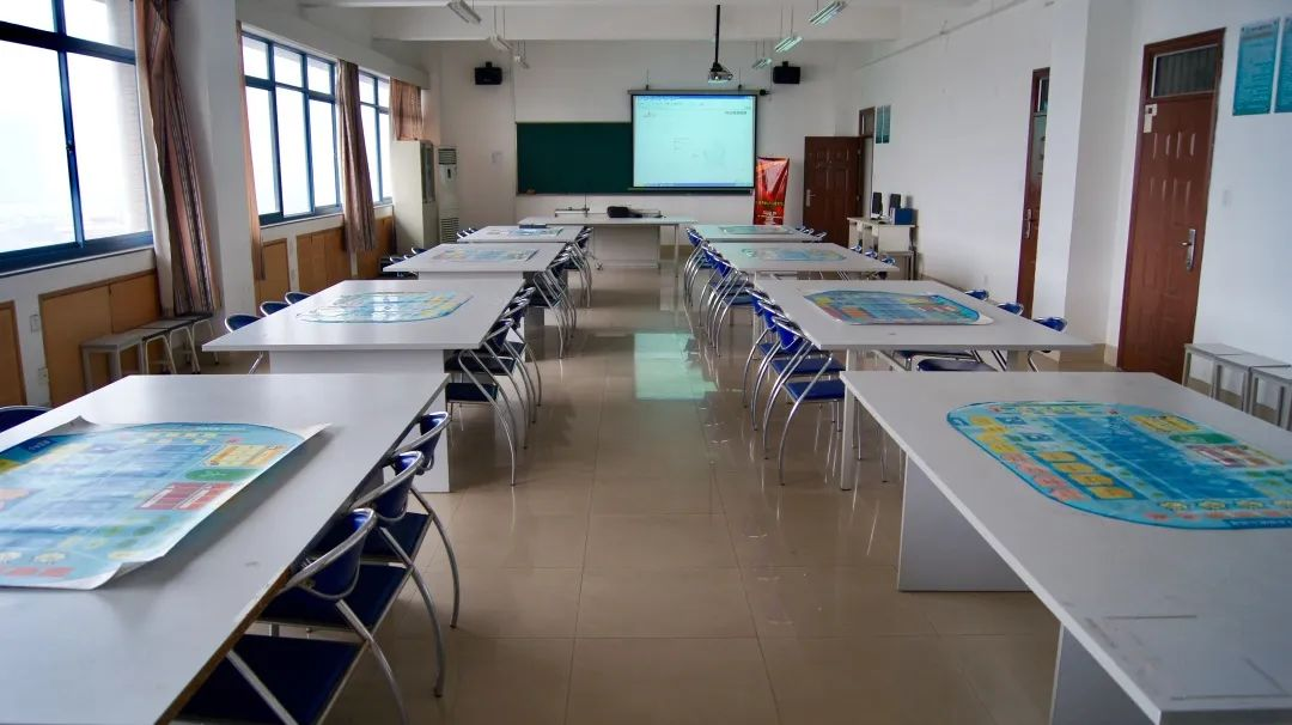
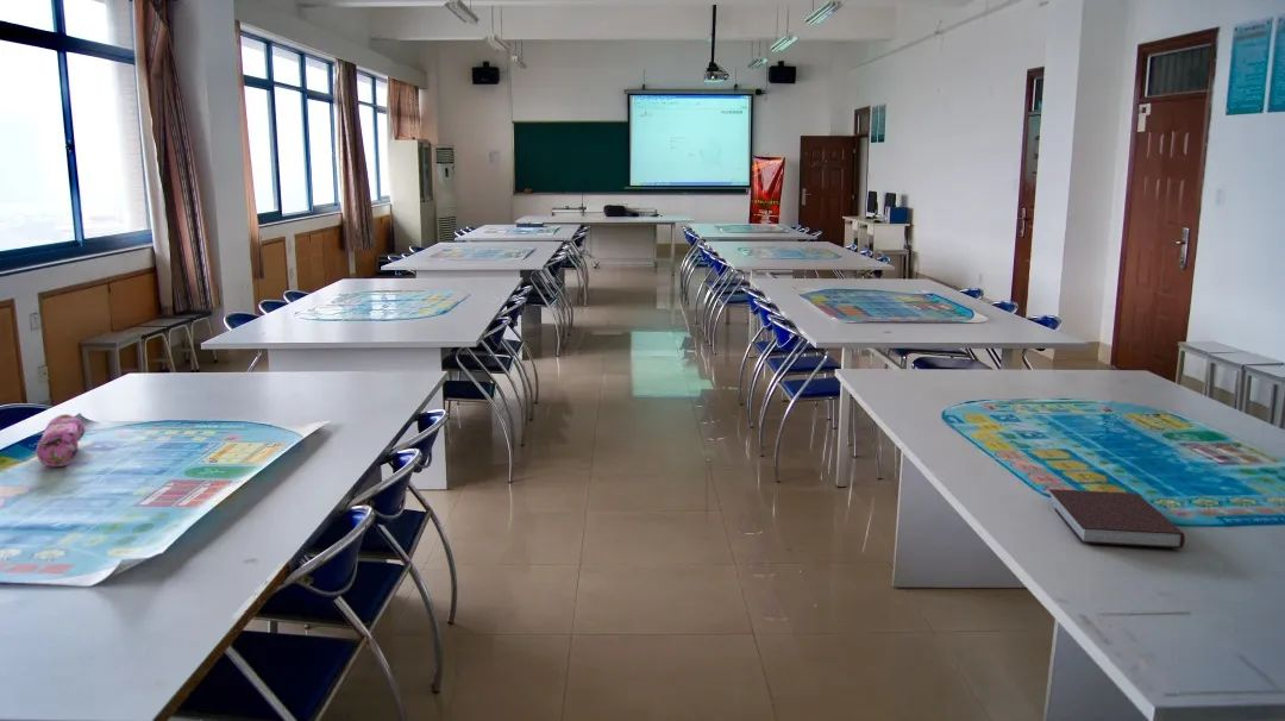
+ notebook [1047,488,1186,550]
+ pencil case [36,413,86,468]
